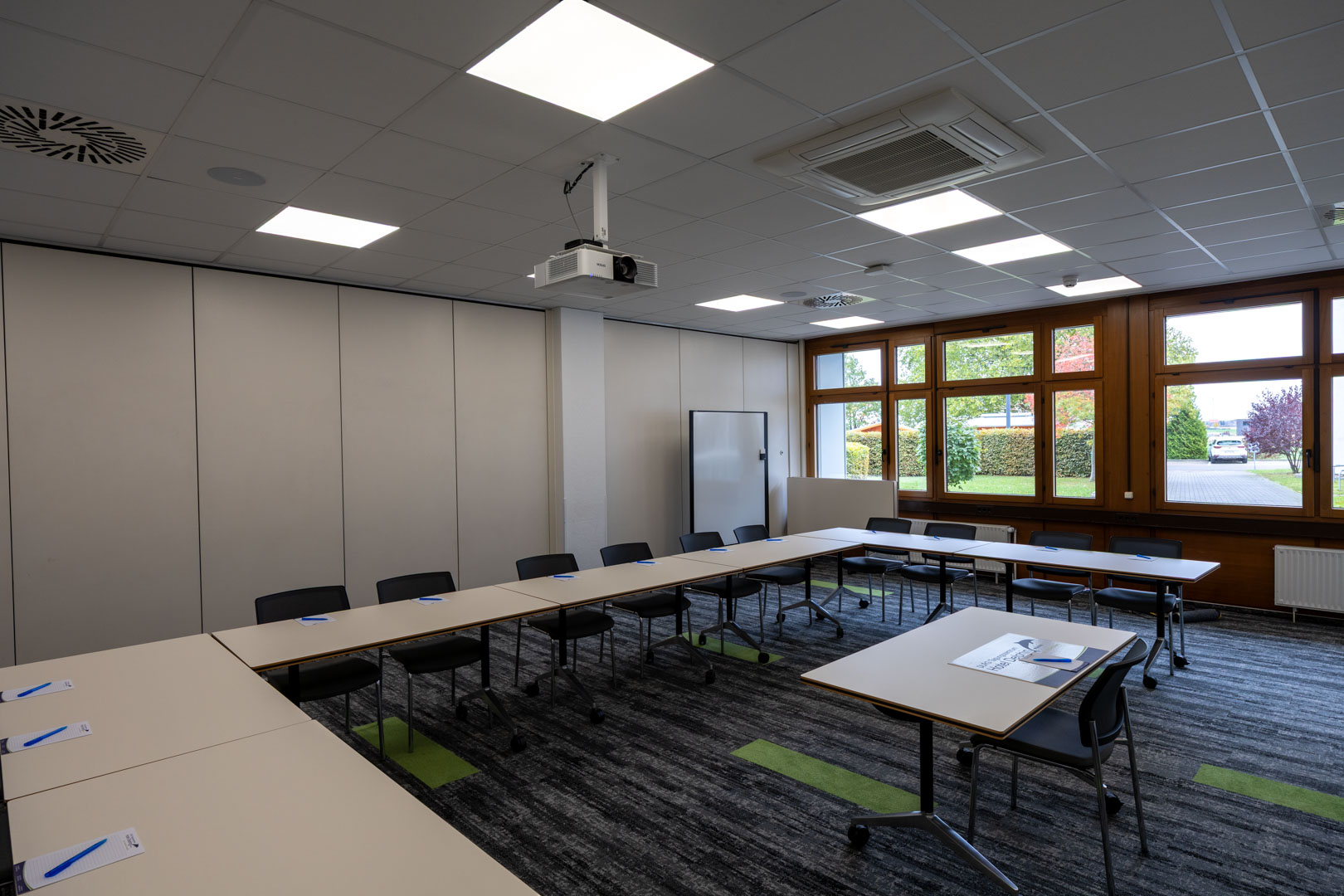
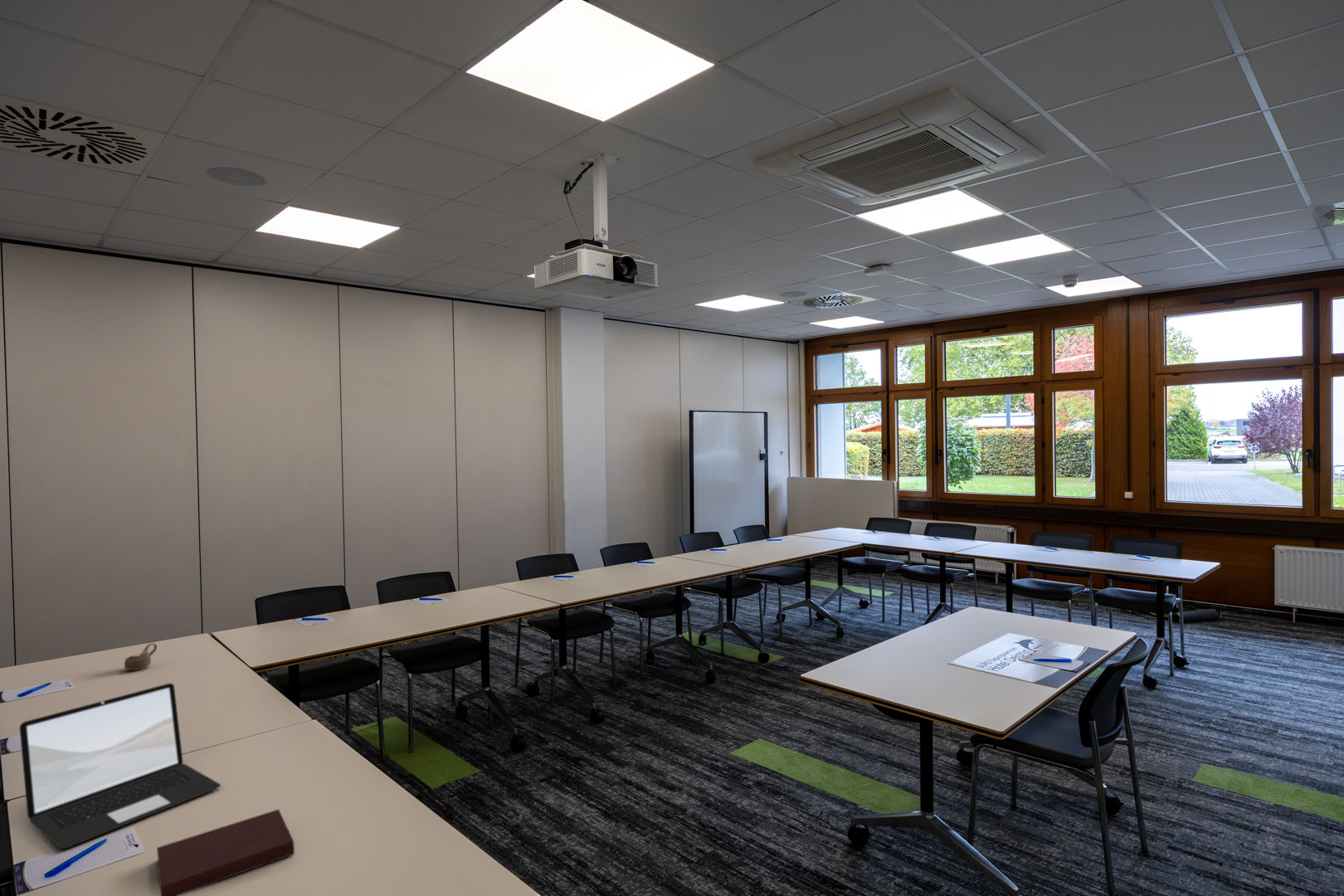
+ cup [124,642,158,671]
+ notebook [156,808,295,896]
+ laptop [18,683,222,850]
